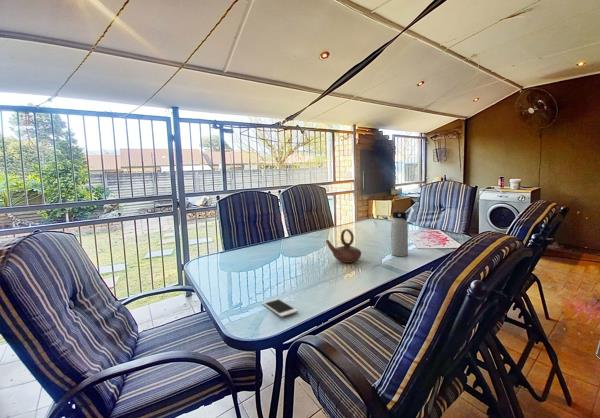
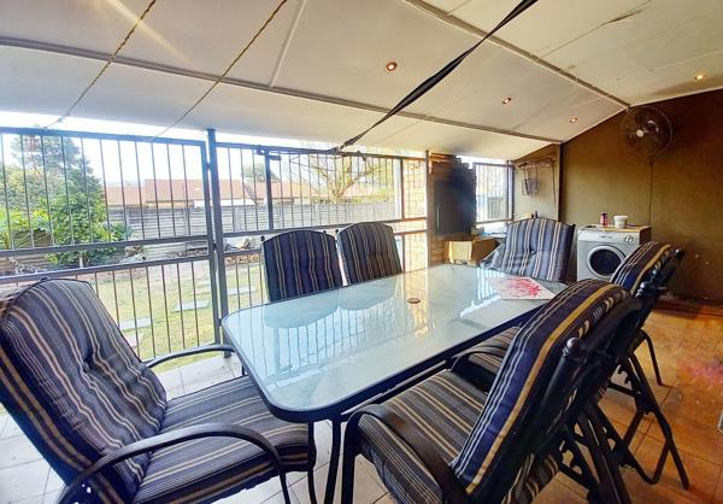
- cell phone [261,297,299,318]
- water bottle [390,210,409,257]
- teapot [325,228,362,264]
